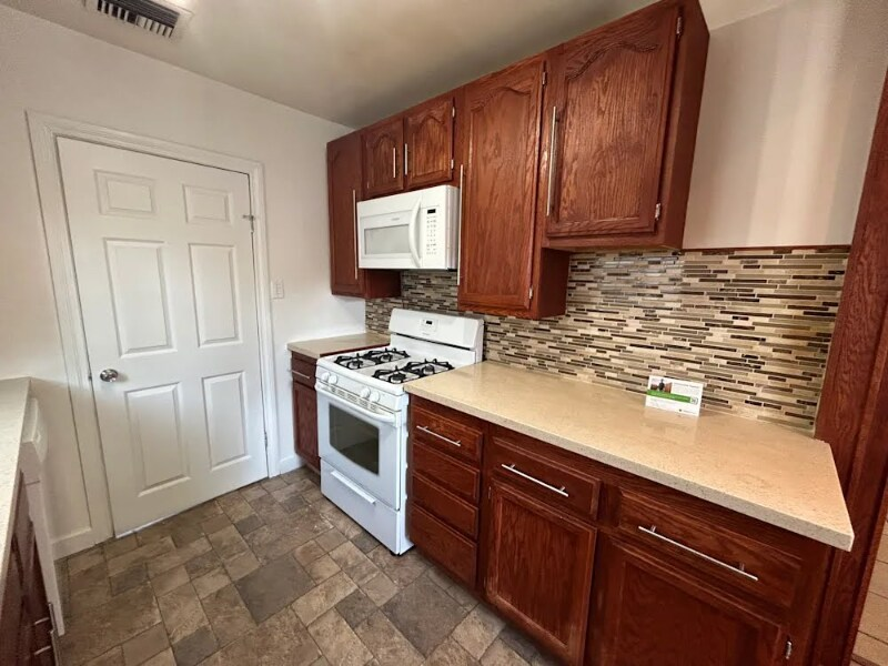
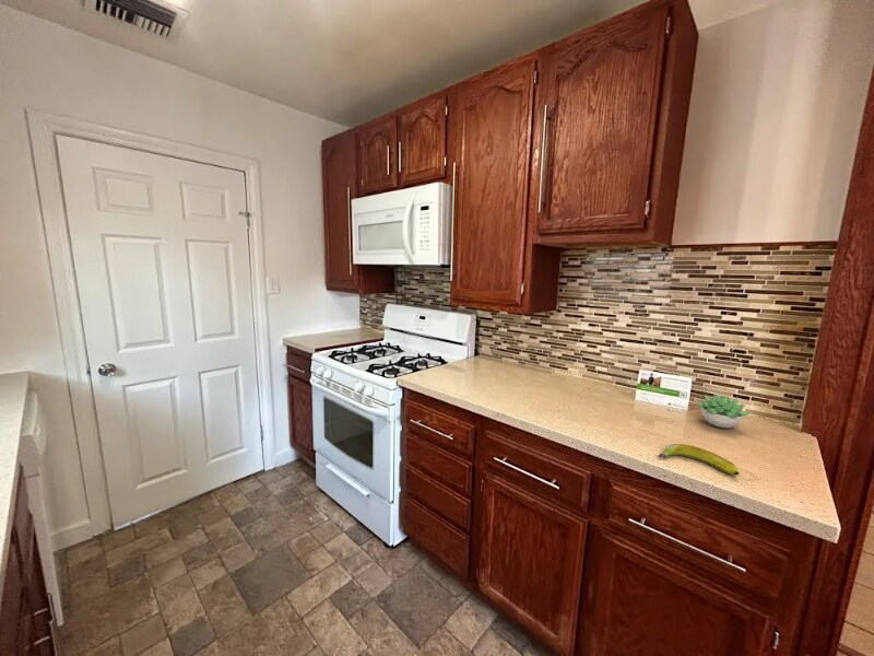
+ banana [658,443,741,477]
+ succulent plant [694,393,753,429]
